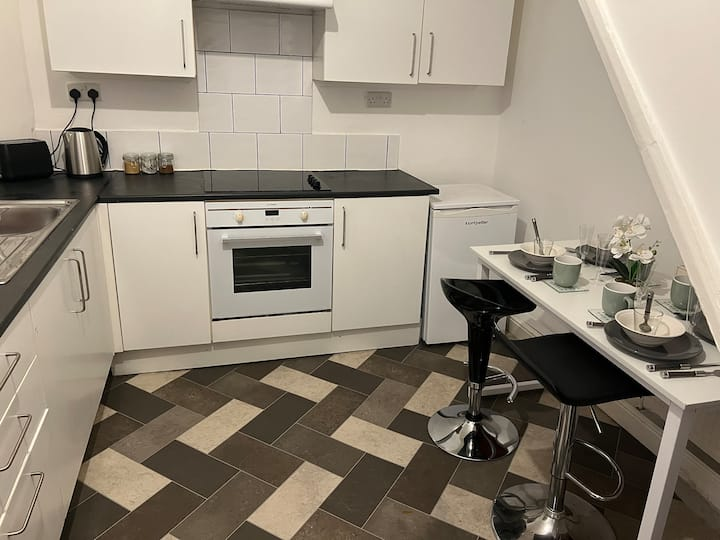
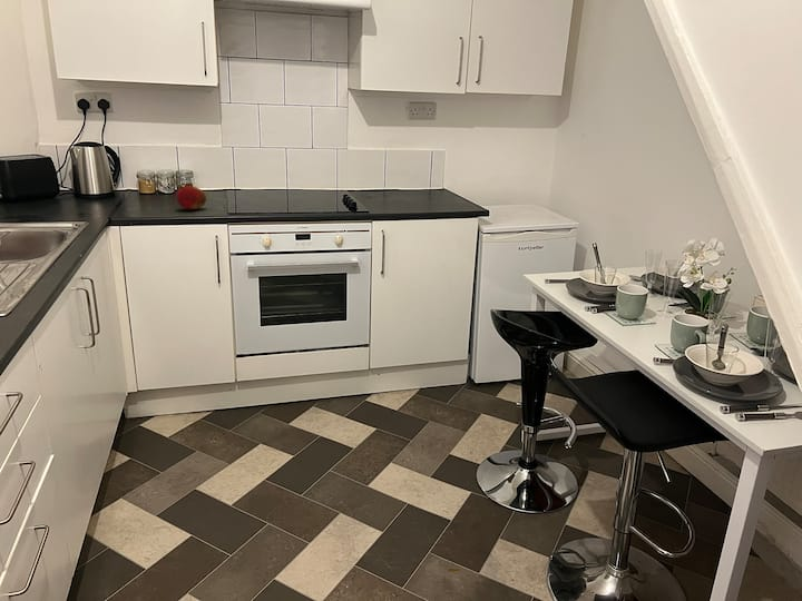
+ fruit [175,185,208,211]
